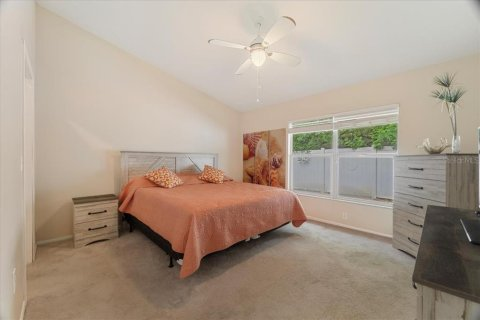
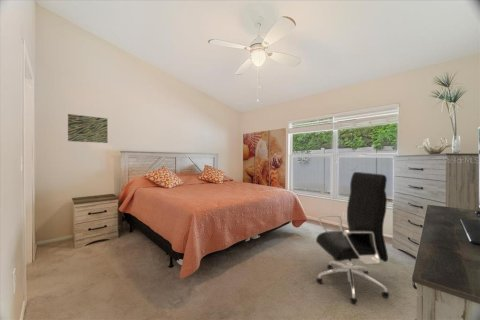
+ office chair [315,171,390,305]
+ wall art [67,113,109,144]
